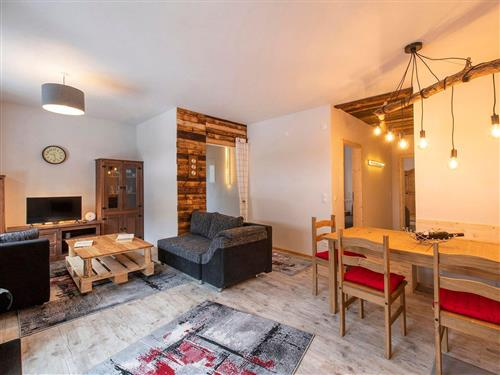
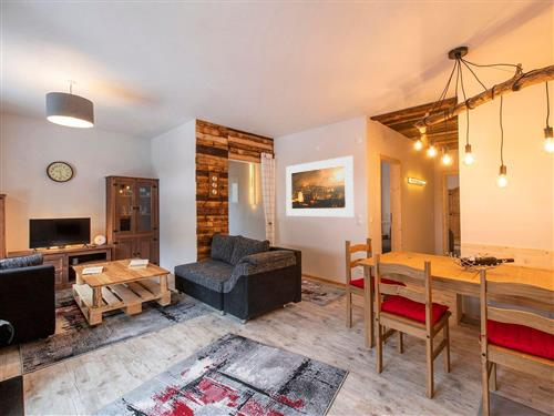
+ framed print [285,154,355,217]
